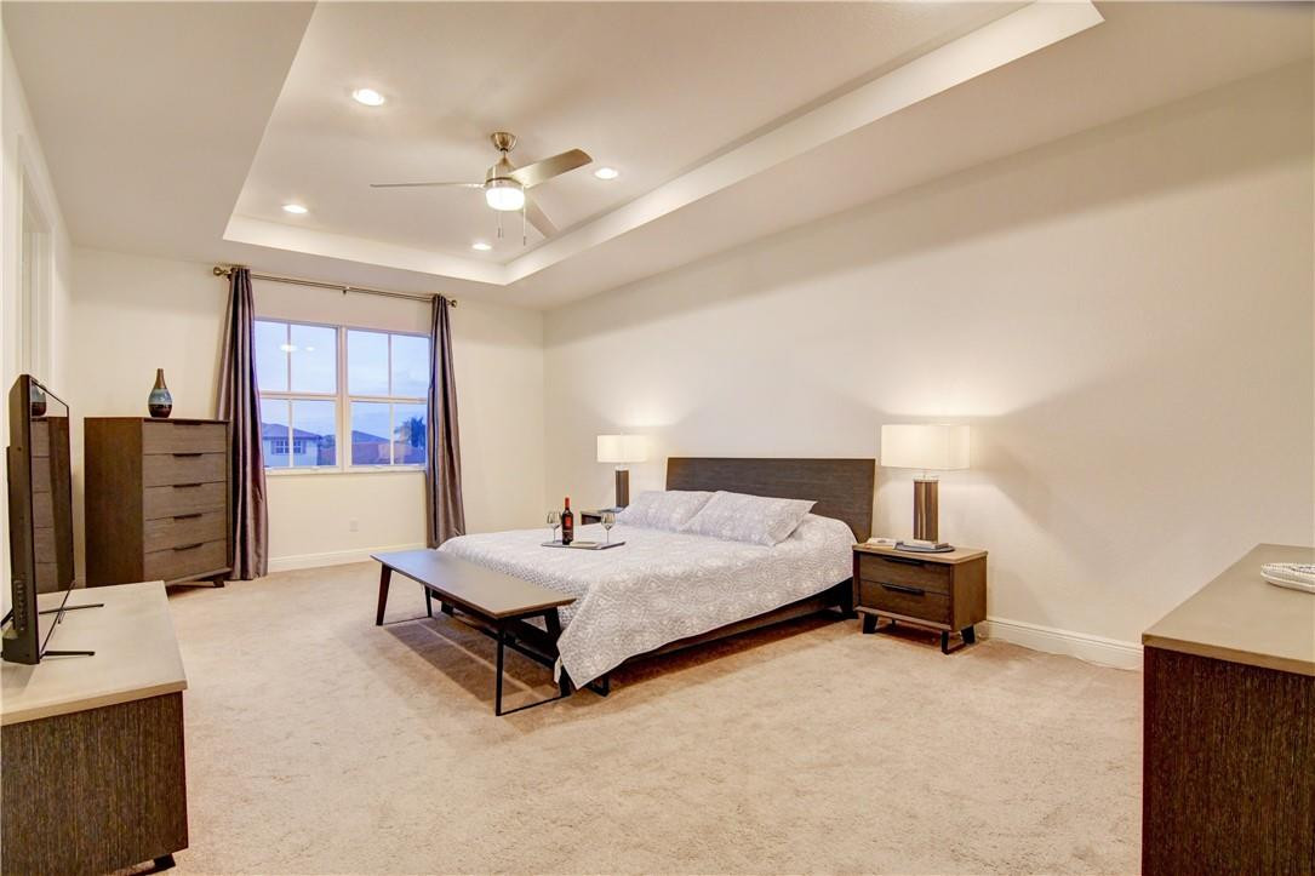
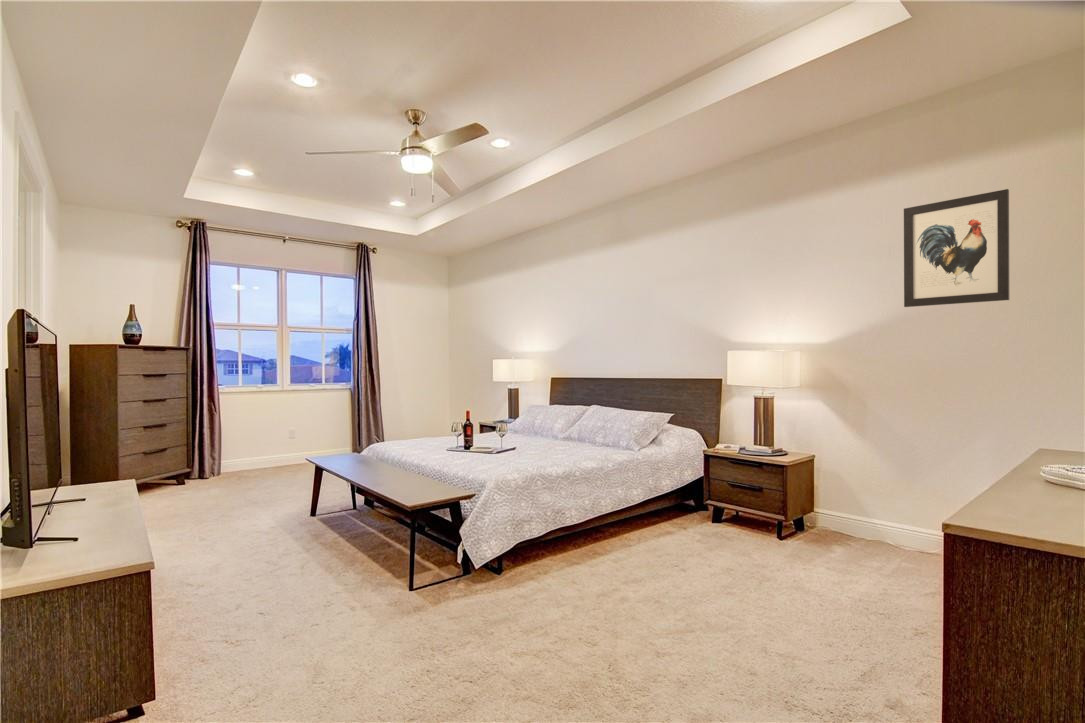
+ wall art [903,188,1010,308]
